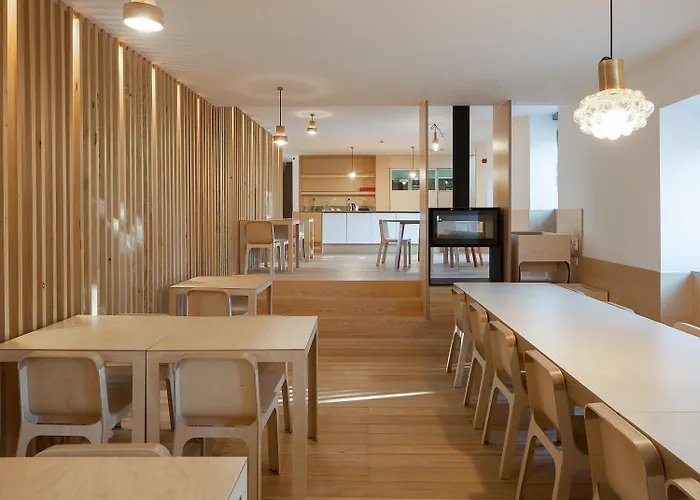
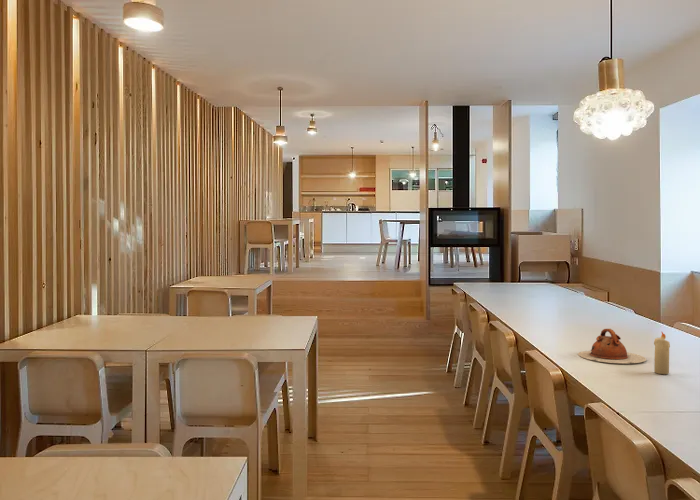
+ candle [653,331,671,375]
+ teapot [577,328,647,364]
